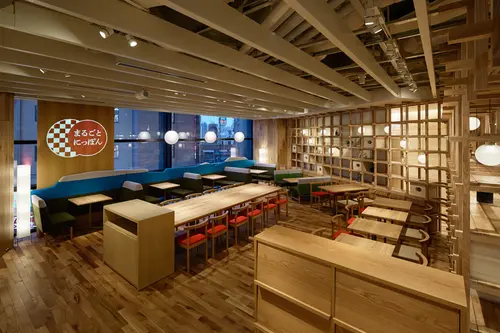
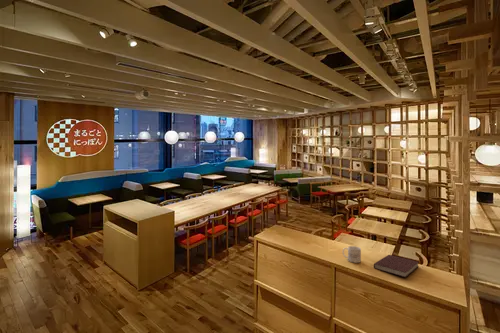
+ notebook [373,254,420,278]
+ mug [342,245,362,264]
